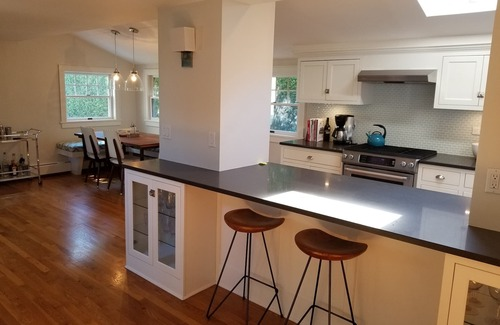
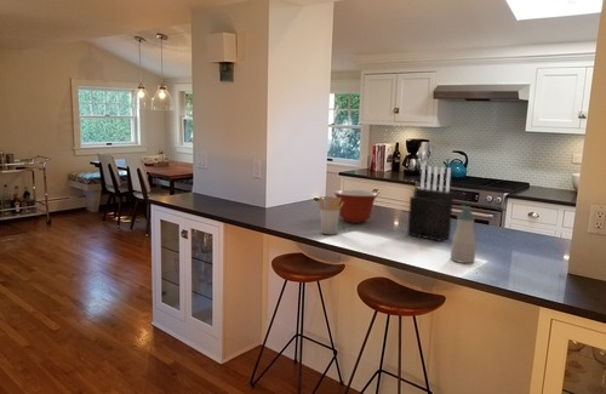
+ mixing bowl [332,189,379,224]
+ soap bottle [450,204,476,264]
+ knife block [406,165,454,242]
+ utensil holder [318,195,343,235]
